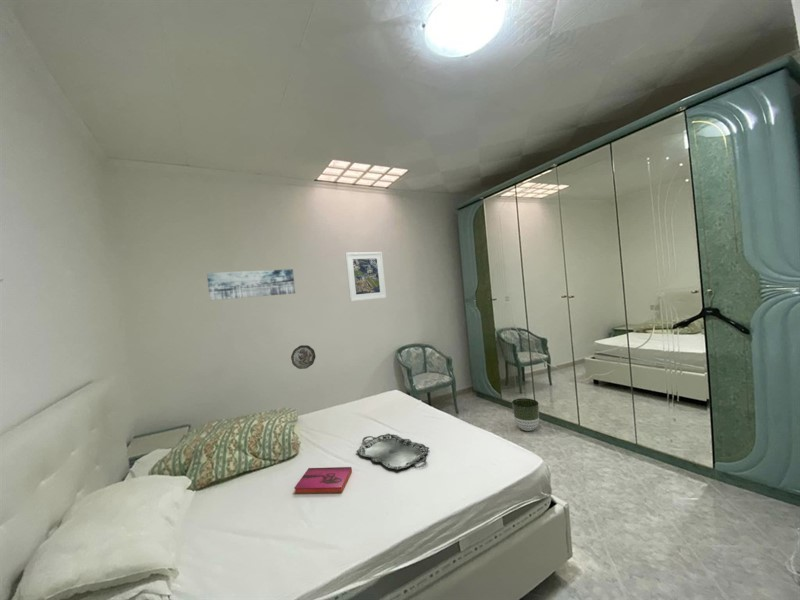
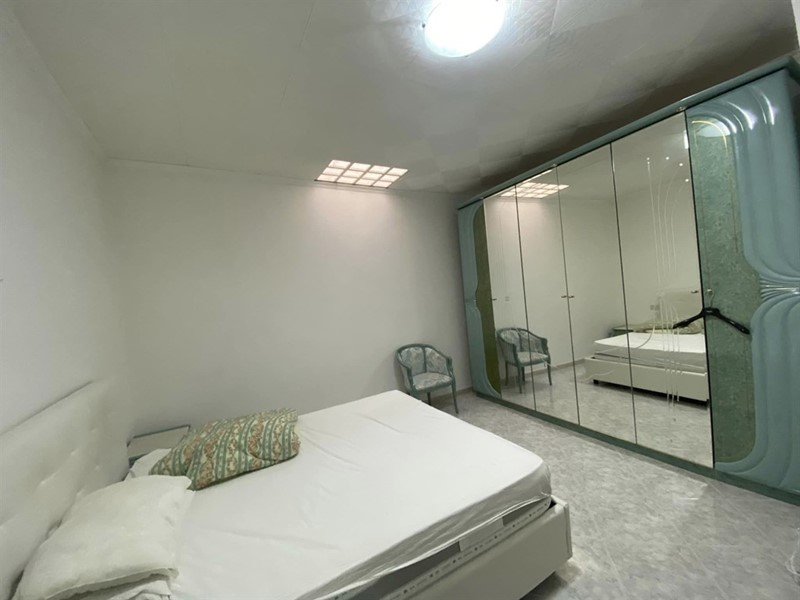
- serving tray [356,433,430,471]
- planter [511,397,540,432]
- hardback book [293,466,353,495]
- wall art [206,268,296,301]
- decorative plate [290,344,316,370]
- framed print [344,251,387,302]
